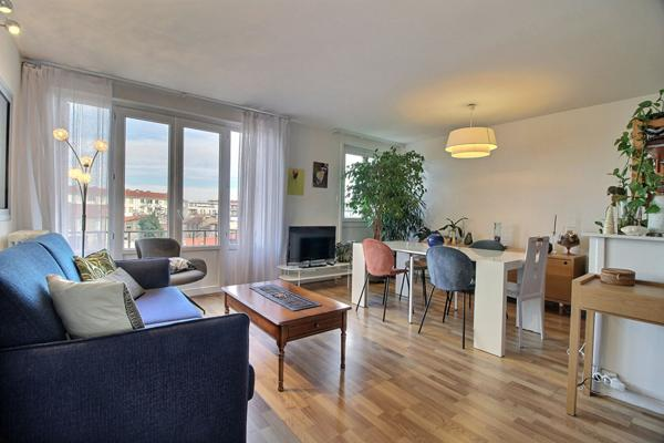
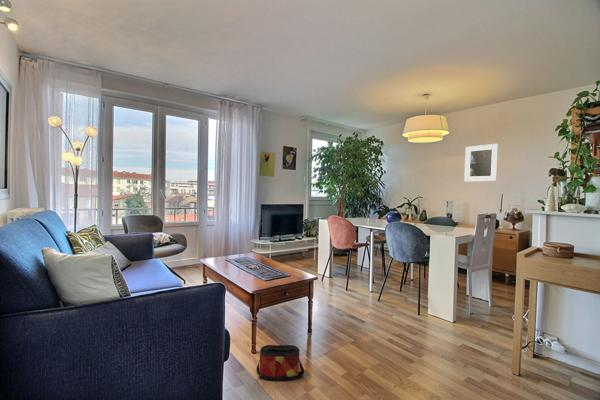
+ bag [256,344,305,382]
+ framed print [463,143,499,182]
